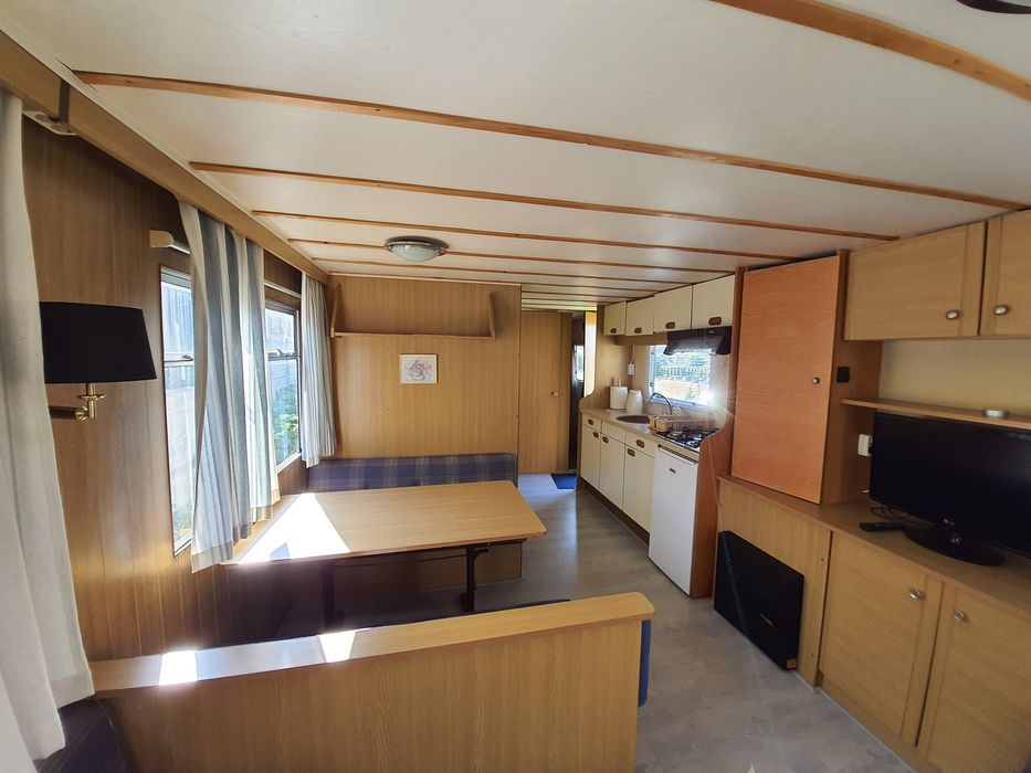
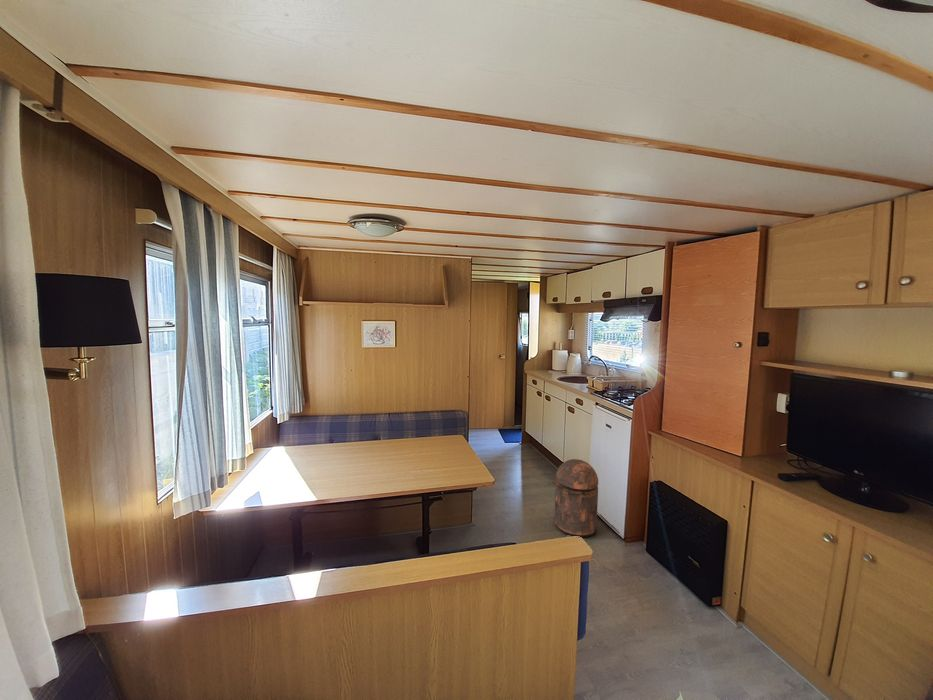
+ trash can [553,458,599,539]
